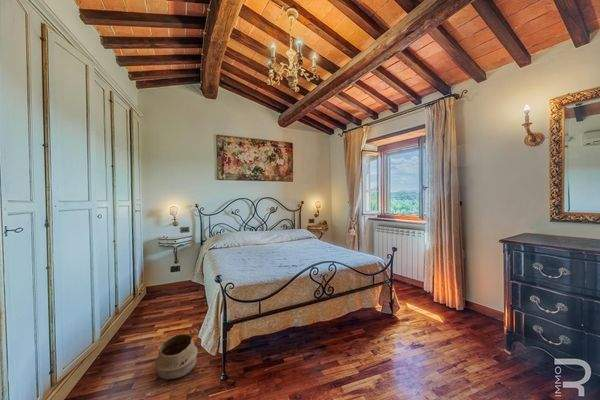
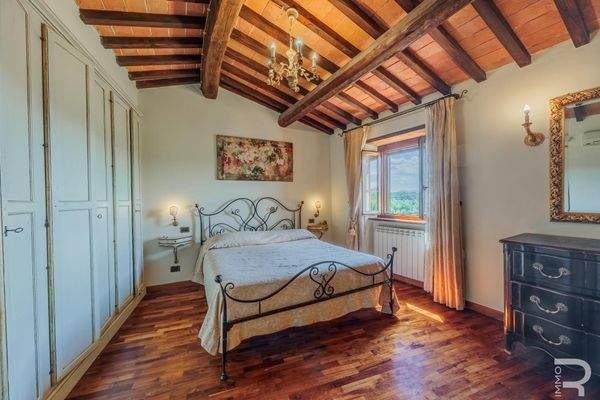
- woven basket [150,329,199,380]
